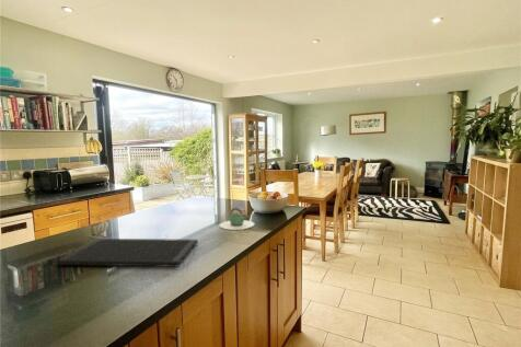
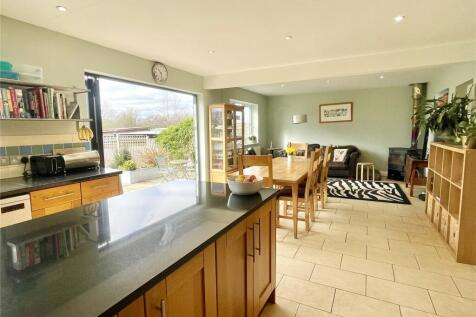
- cutting board [56,238,199,267]
- teapot [218,207,255,231]
